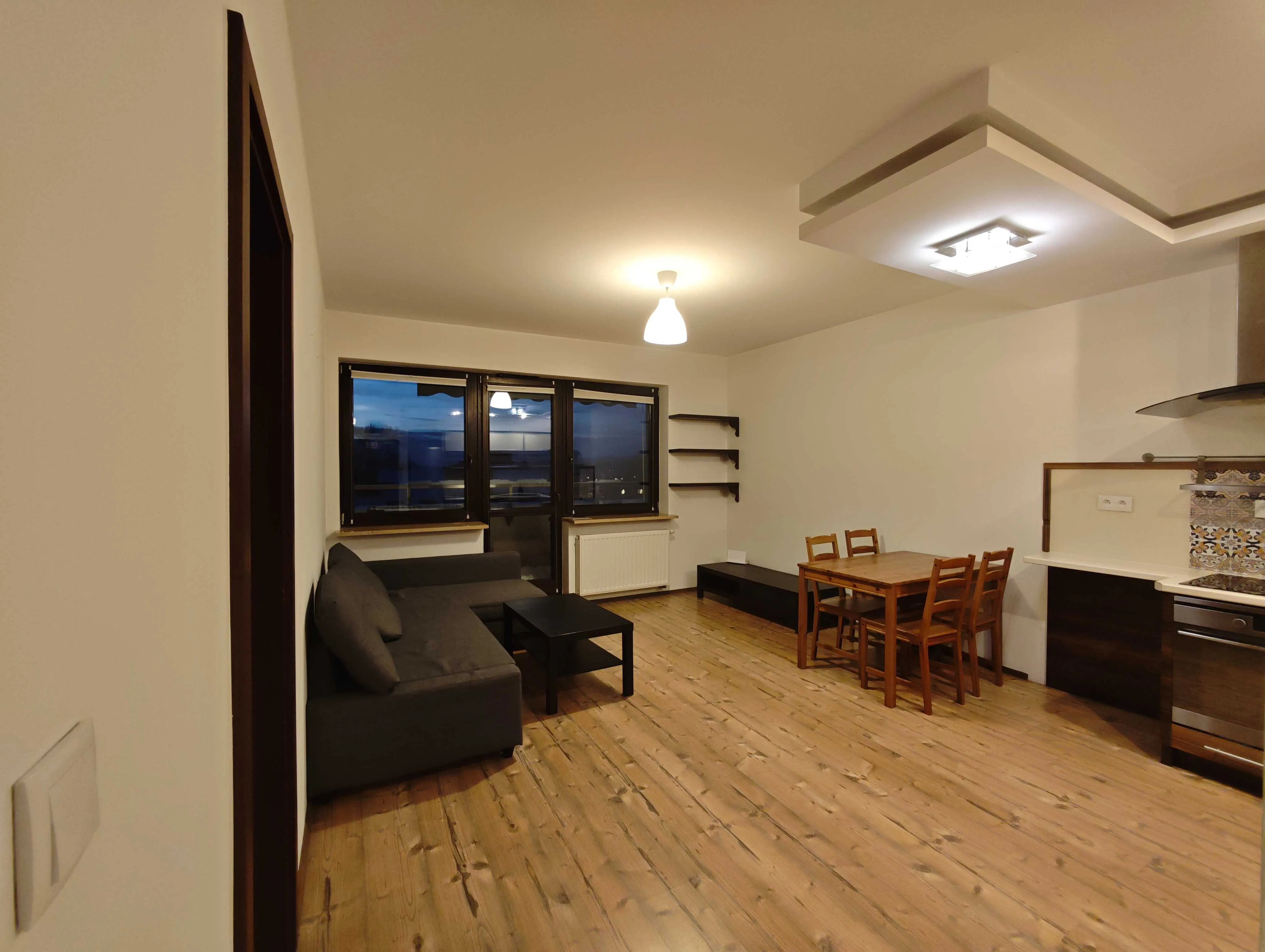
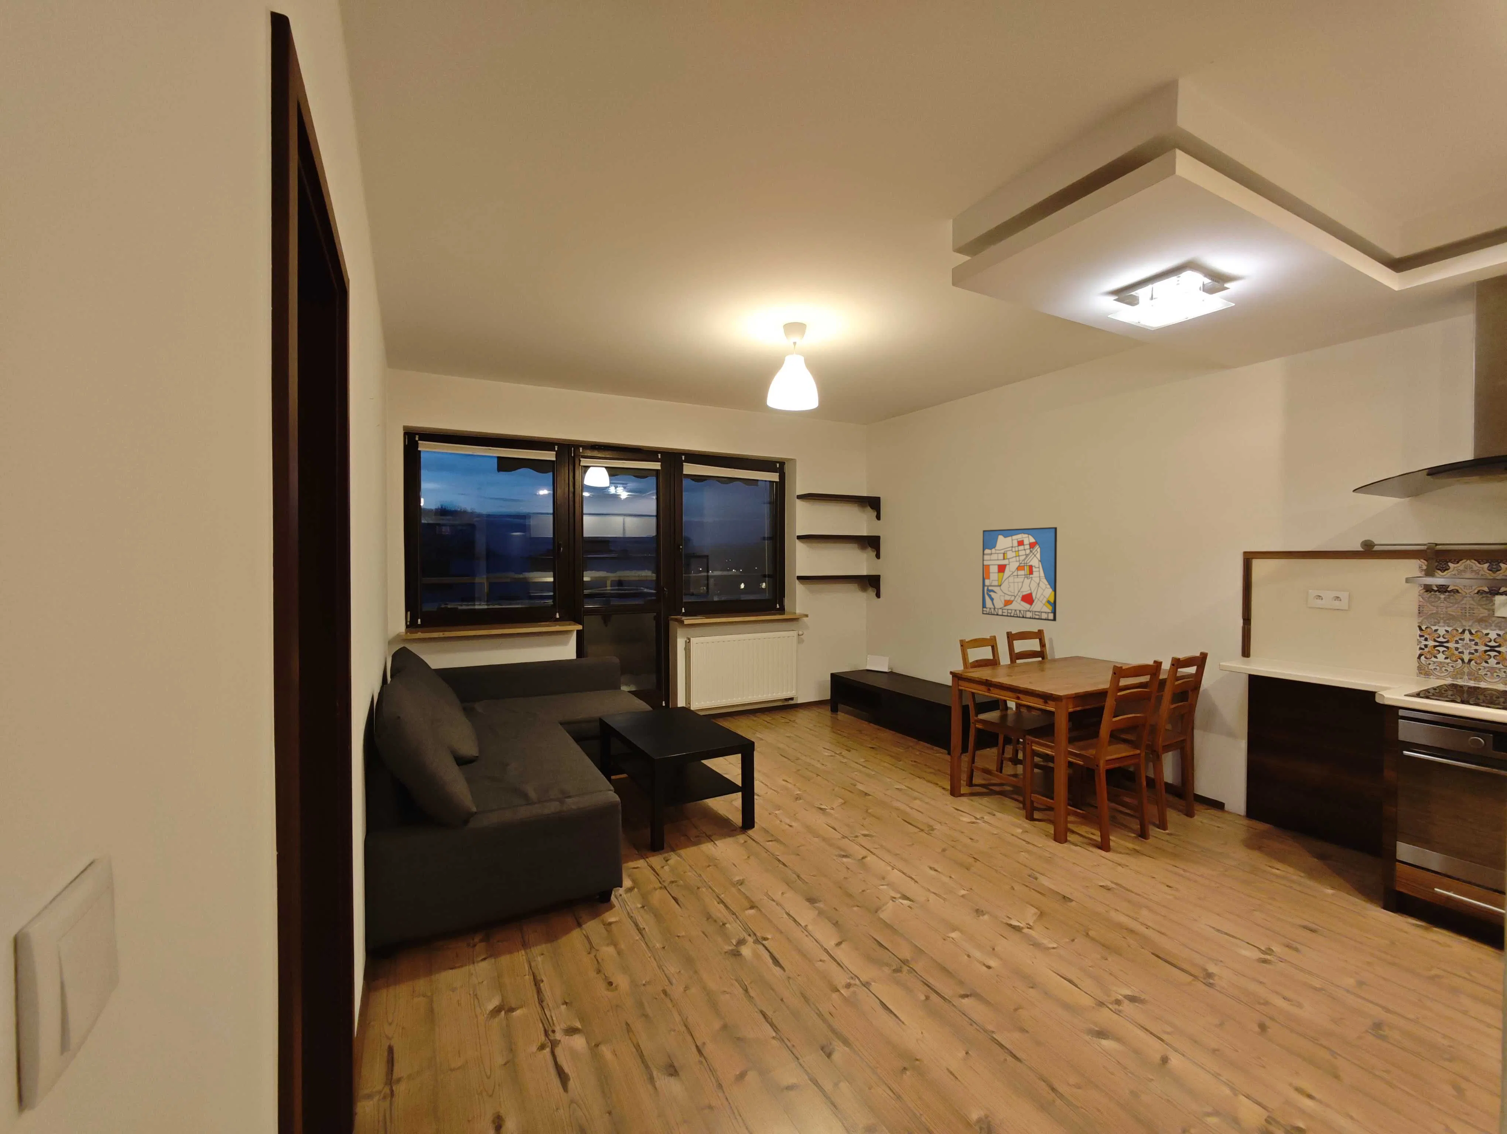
+ wall art [982,526,1058,622]
